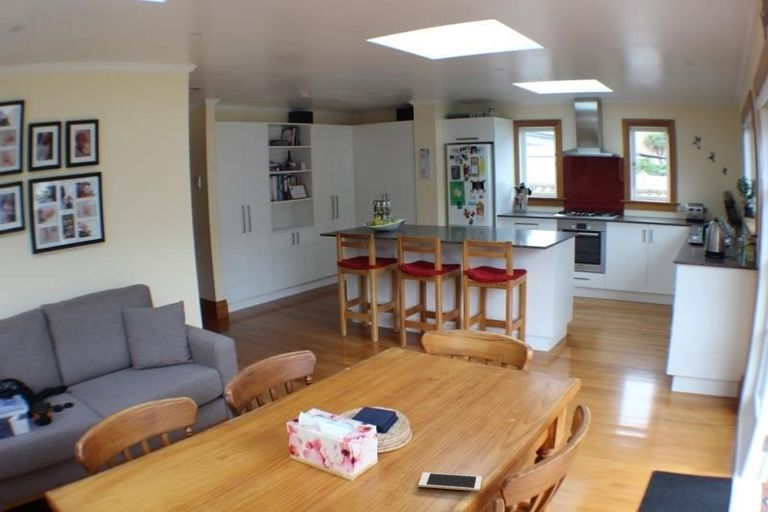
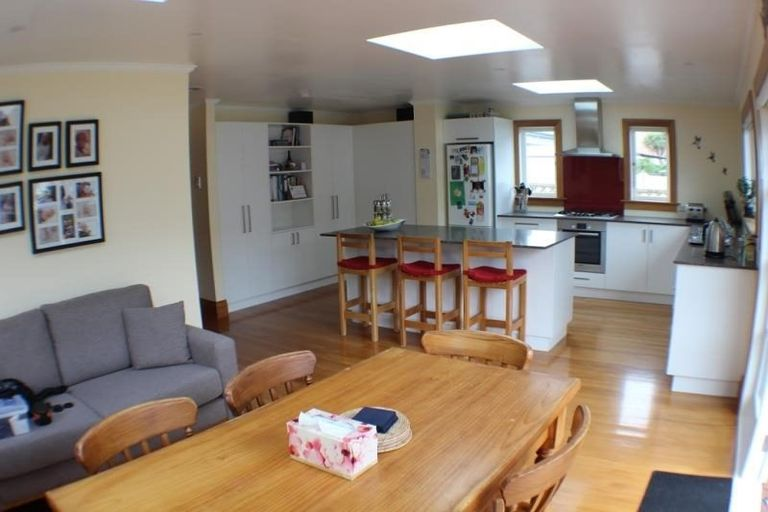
- cell phone [417,471,483,492]
